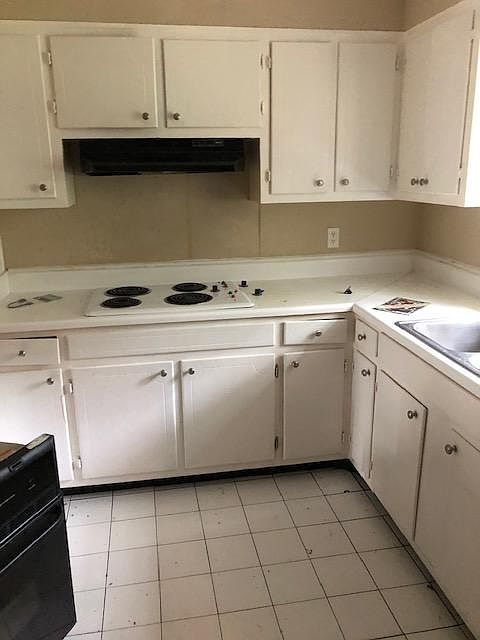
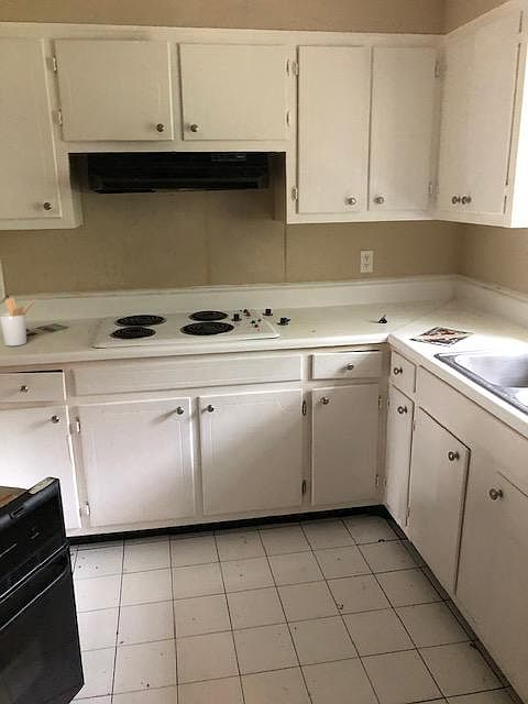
+ utensil holder [0,297,36,346]
